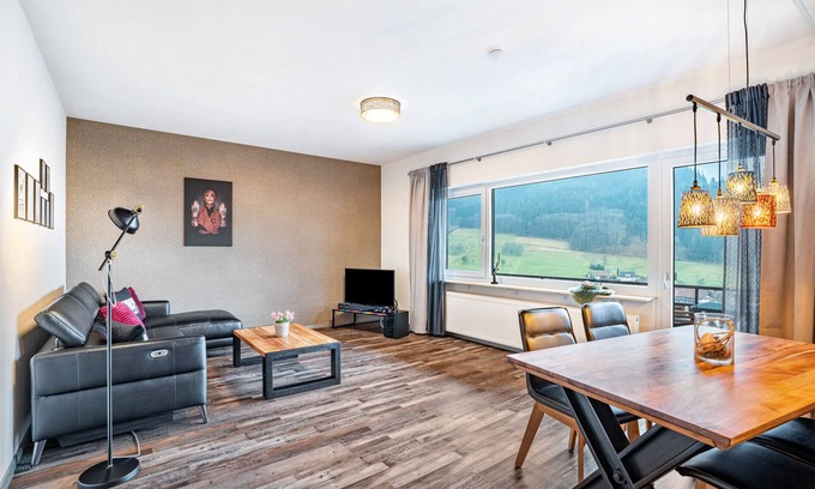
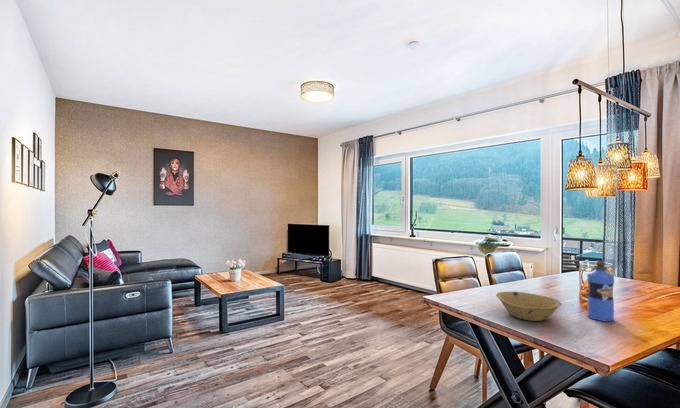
+ bowl [495,291,563,322]
+ water bottle [586,259,615,323]
